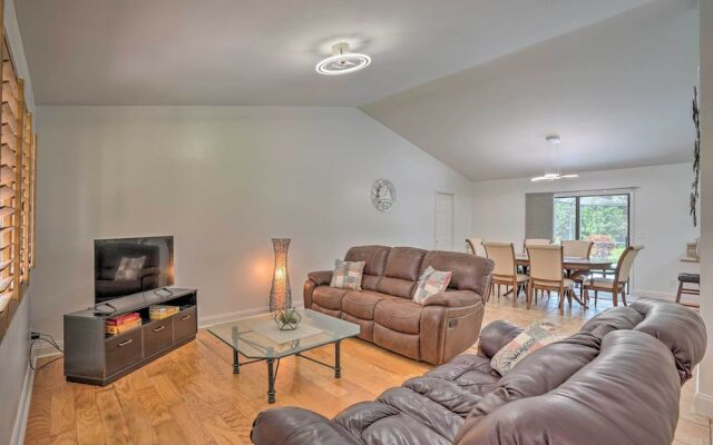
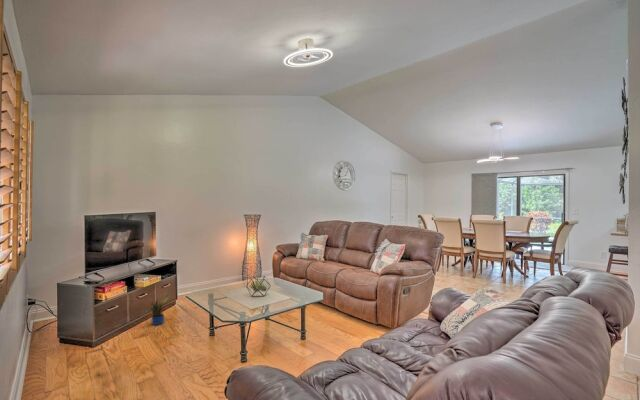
+ potted plant [148,290,170,326]
